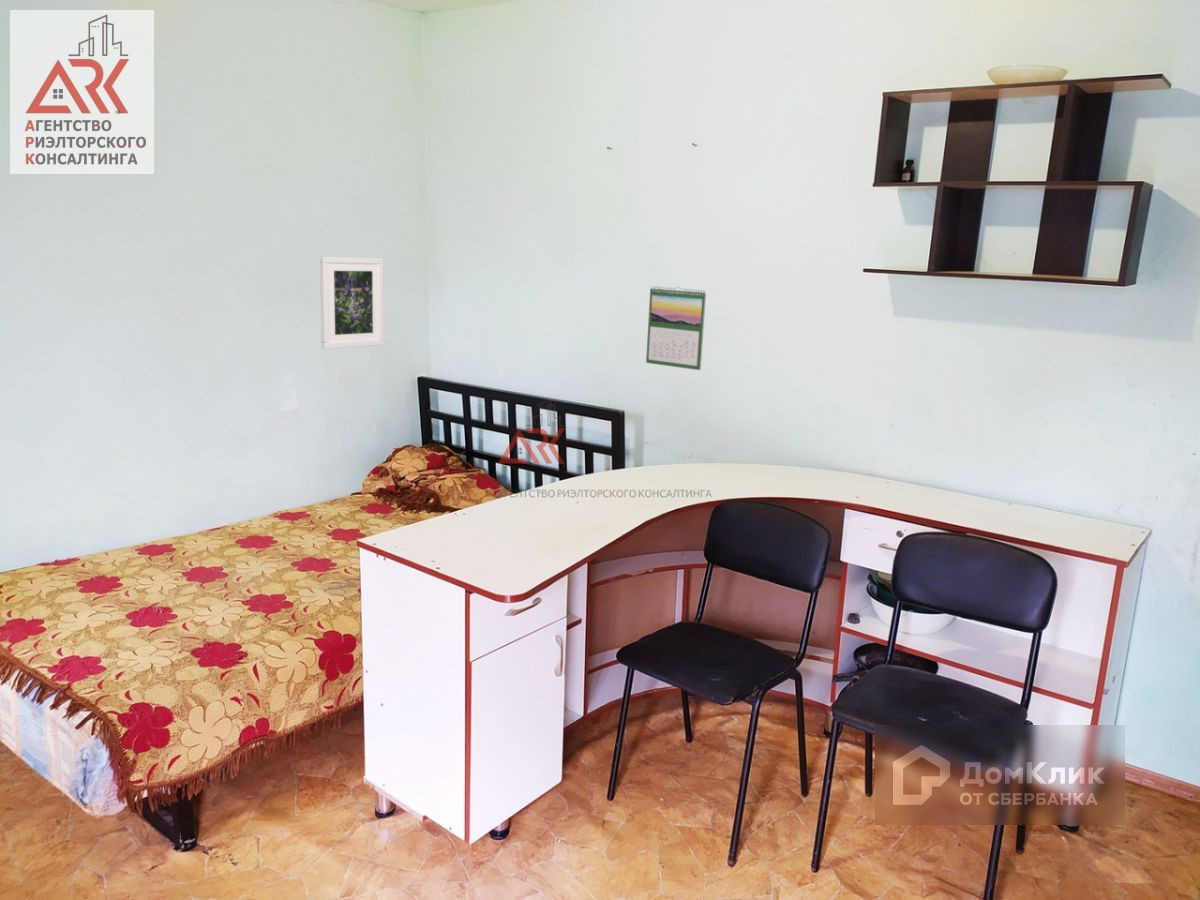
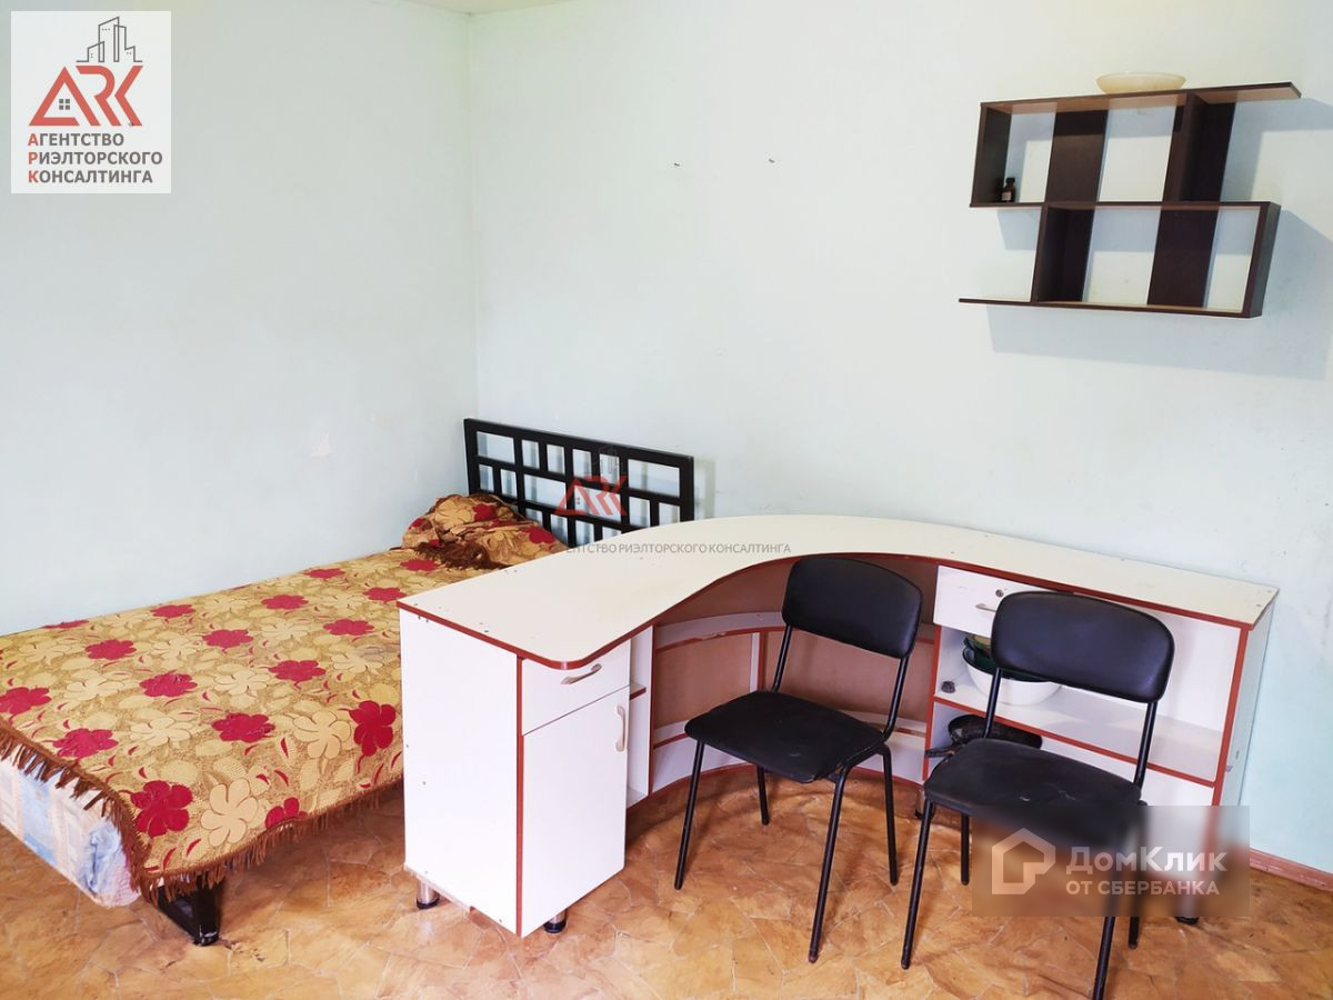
- calendar [645,285,707,371]
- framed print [319,256,385,350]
